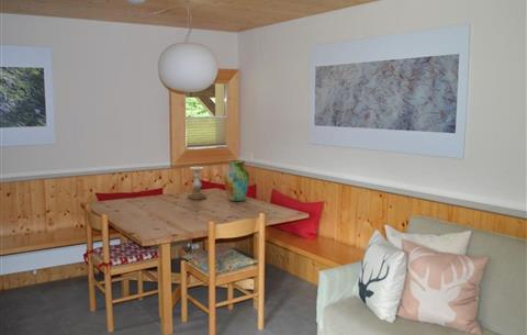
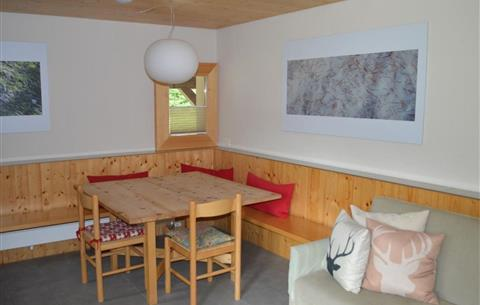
- candle holder [187,166,208,201]
- vase [223,159,250,202]
